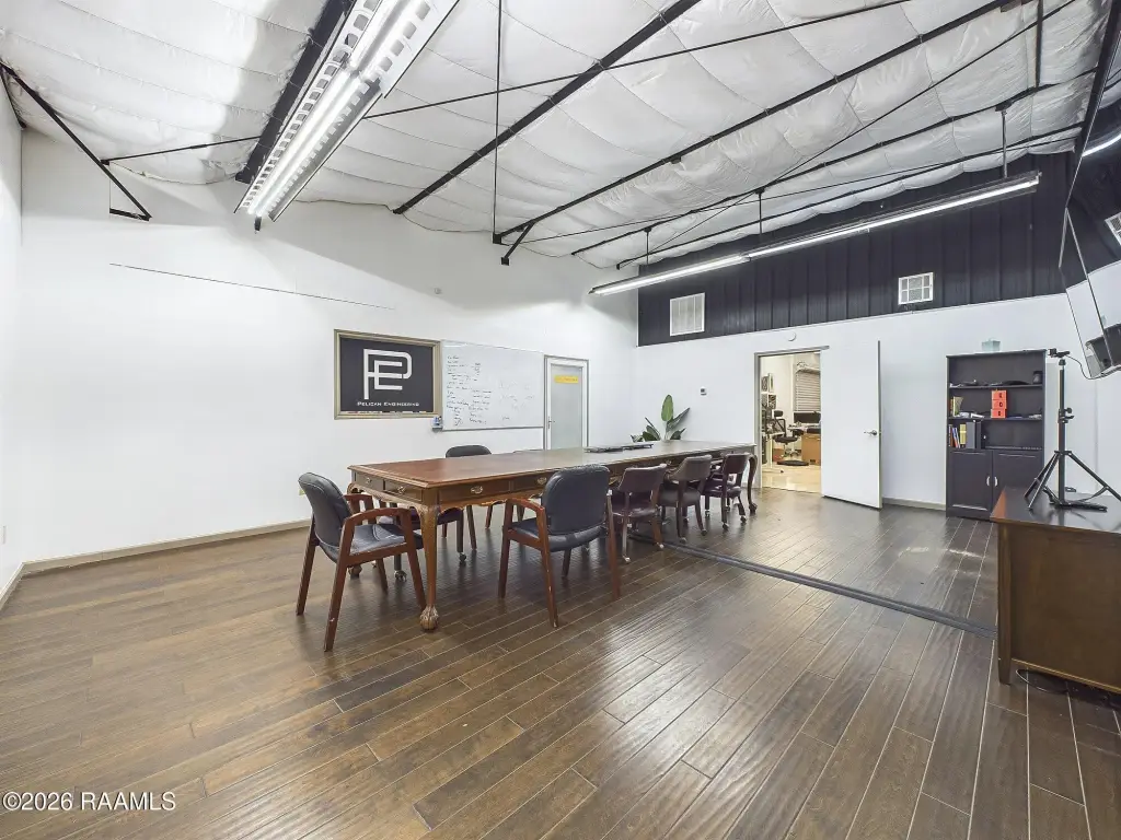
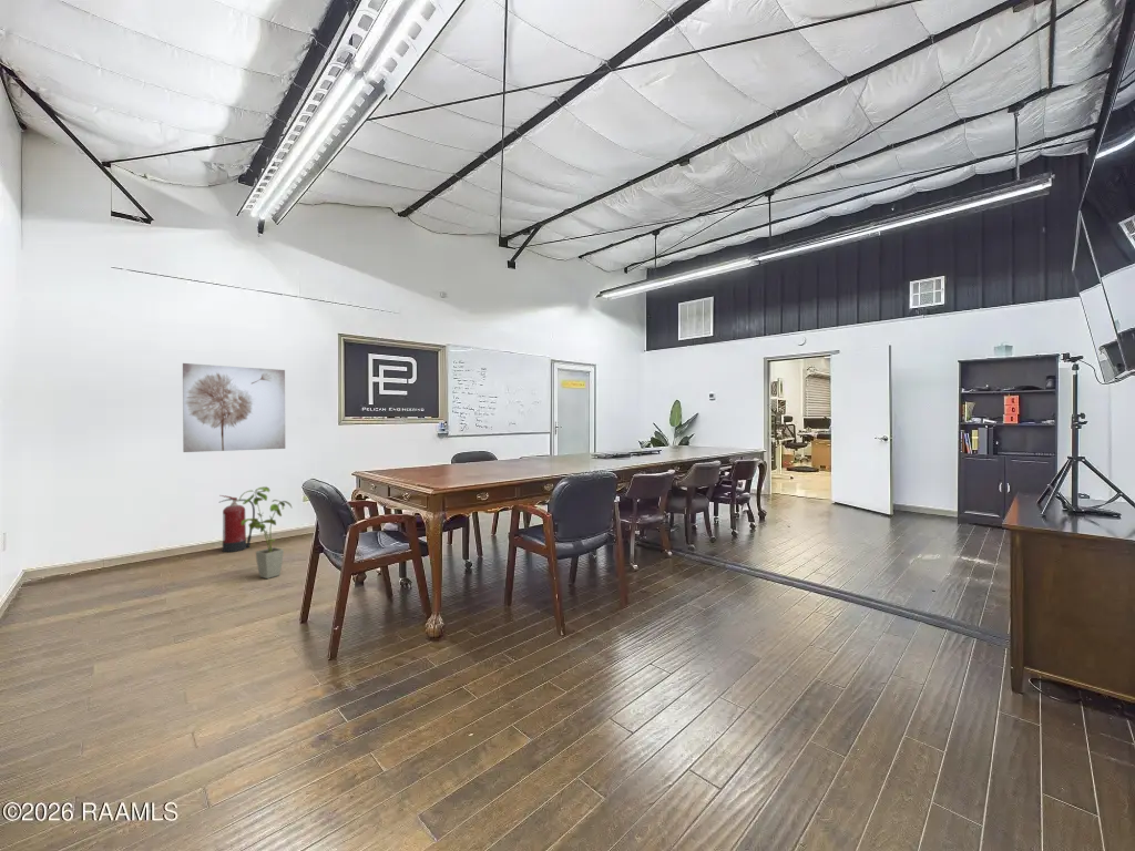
+ wall art [182,362,286,453]
+ house plant [237,485,293,580]
+ fire extinguisher [219,494,256,553]
